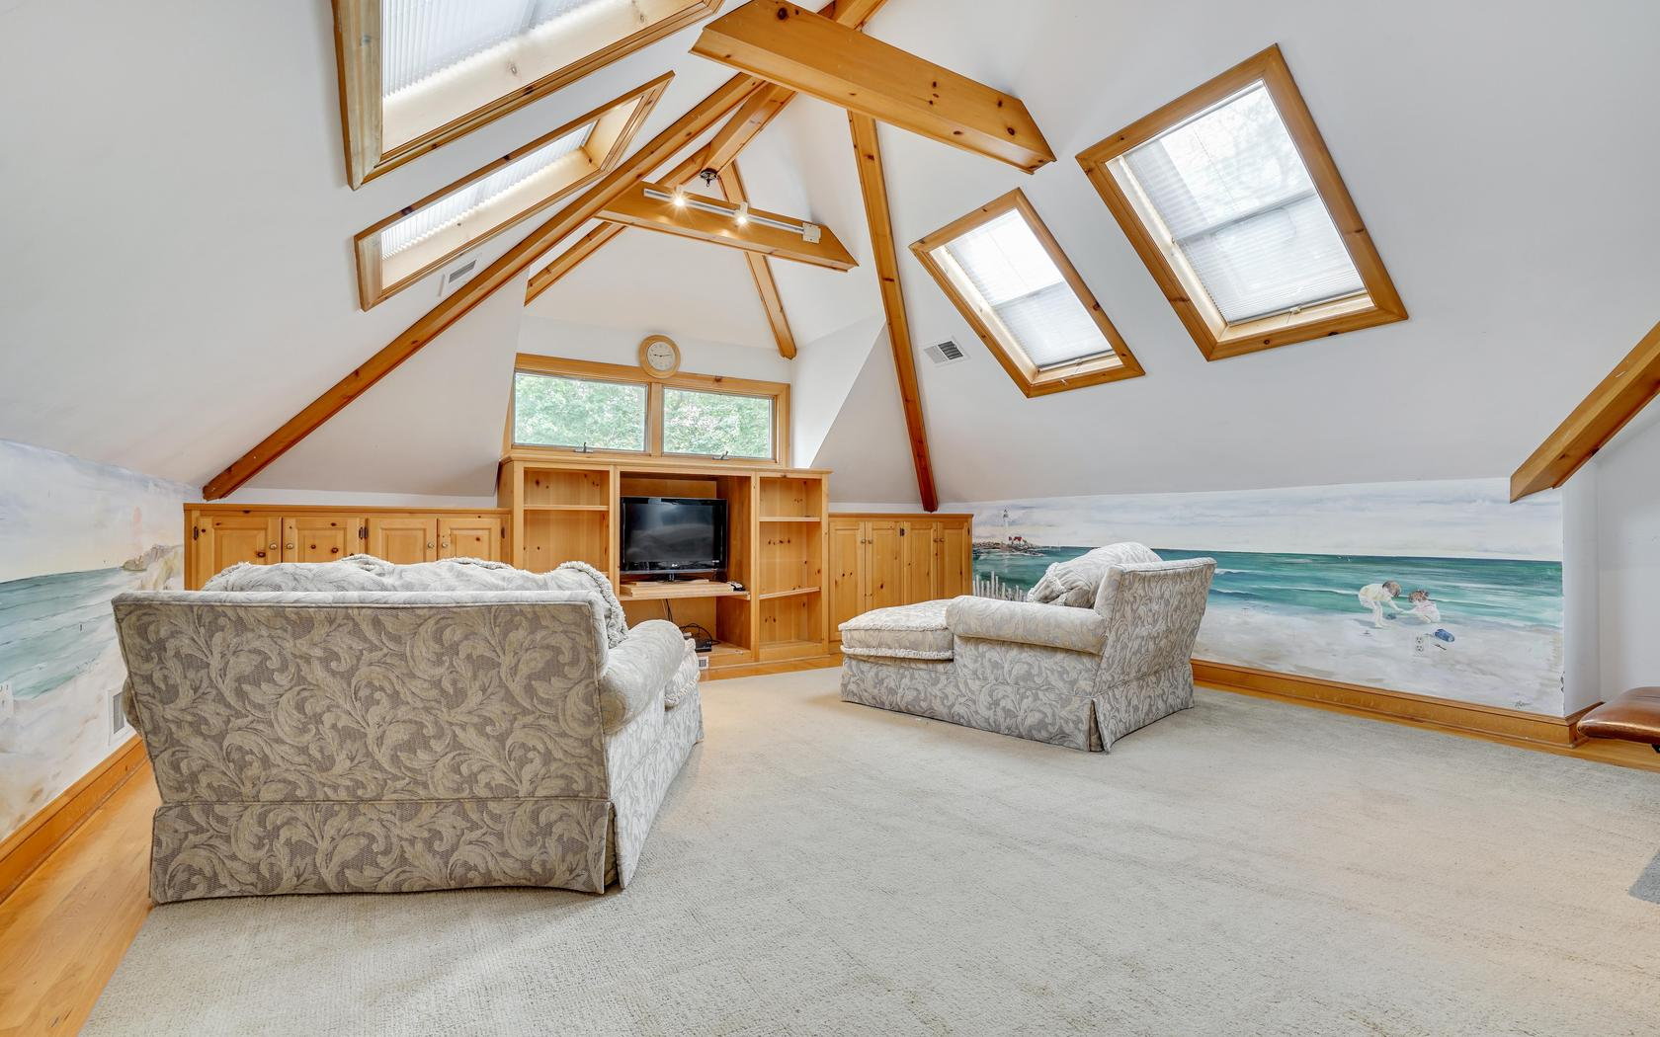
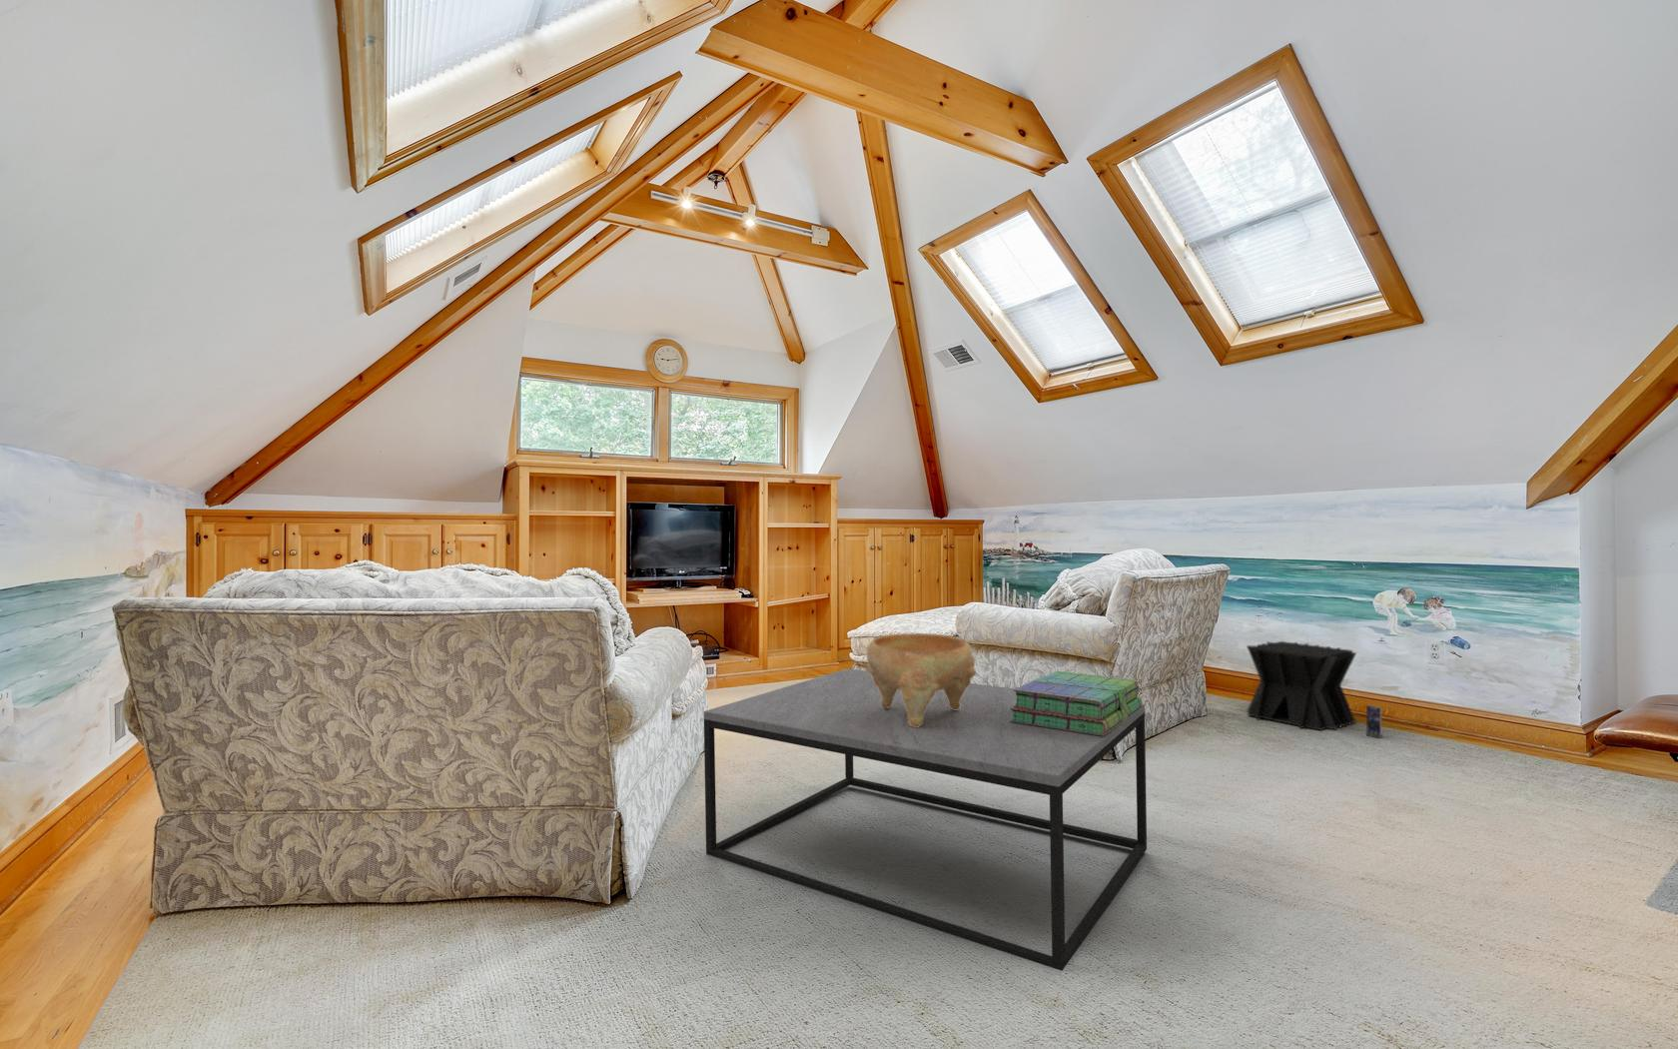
+ stack of books [1010,671,1143,736]
+ decorative bowl [865,632,977,728]
+ coffee table [703,667,1148,972]
+ side table [1246,641,1383,740]
